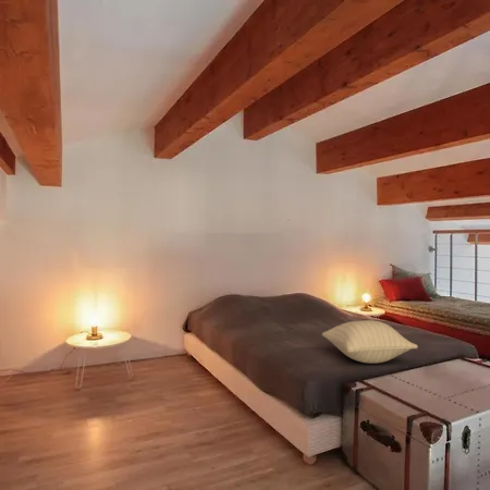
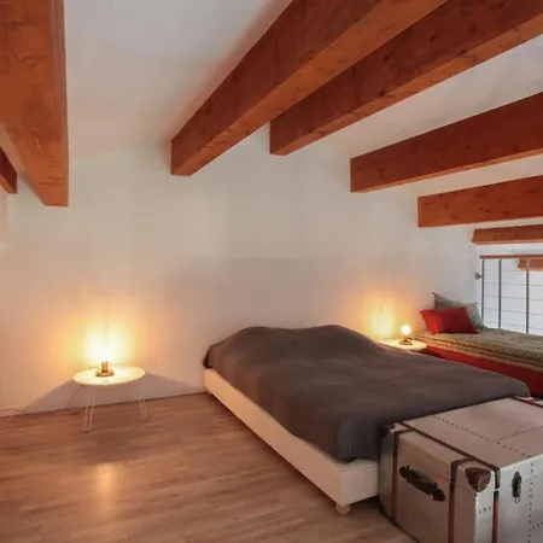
- pillow [321,319,419,365]
